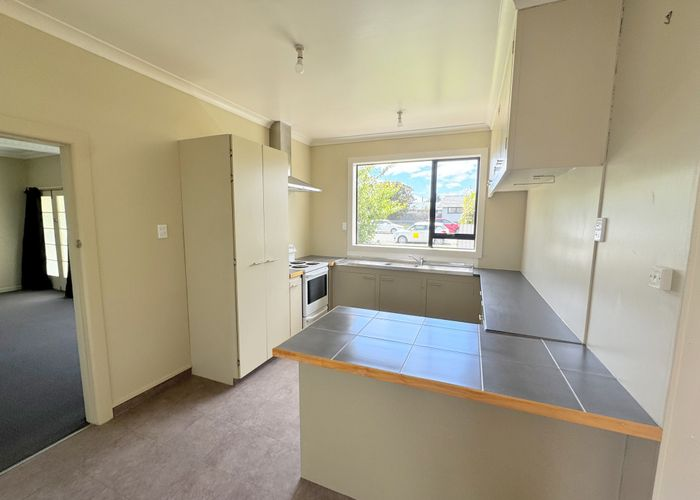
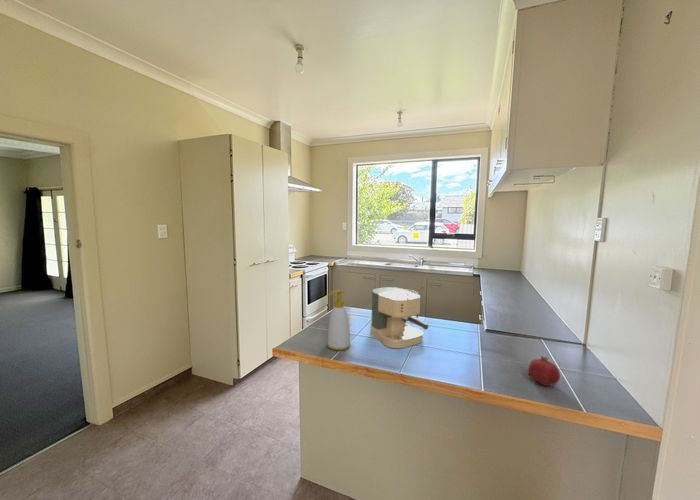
+ coffee maker [369,286,430,349]
+ soap bottle [326,289,352,351]
+ fruit [527,355,561,387]
